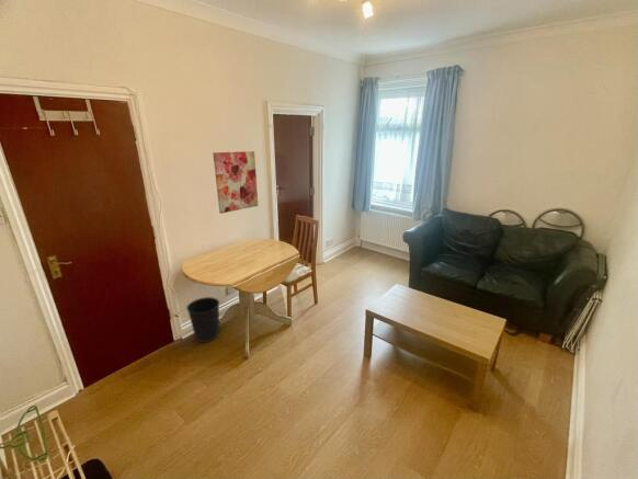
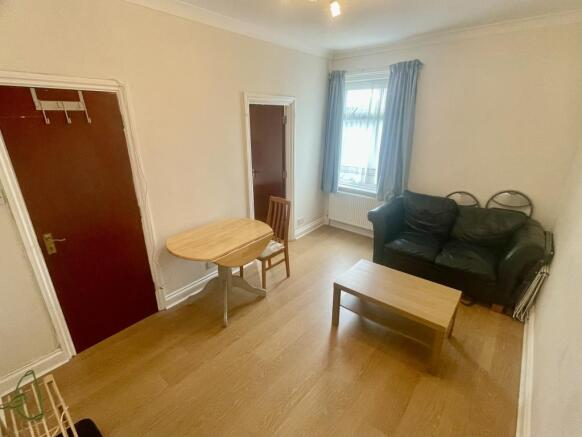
- wall art [212,150,259,215]
- wastebasket [185,296,220,343]
